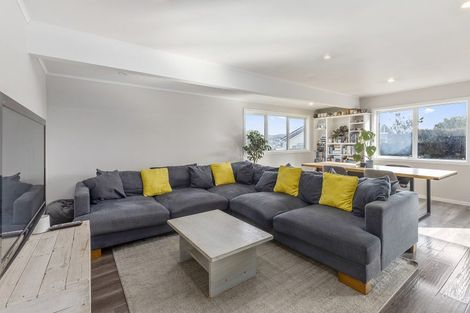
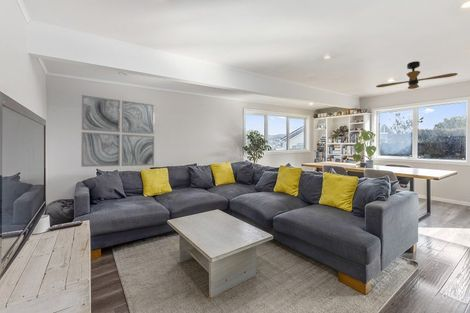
+ ceiling fan [375,60,459,90]
+ wall art [80,94,155,168]
